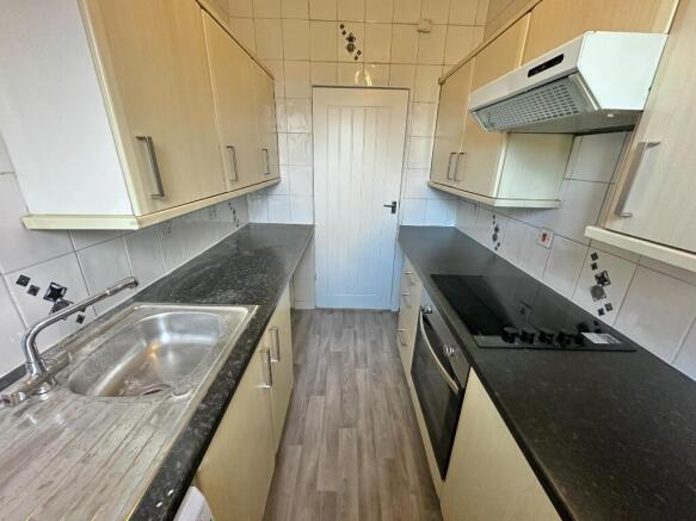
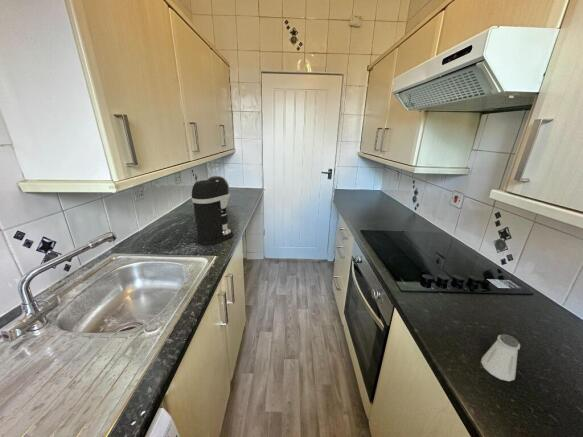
+ saltshaker [480,333,521,382]
+ coffee maker [190,175,234,247]
